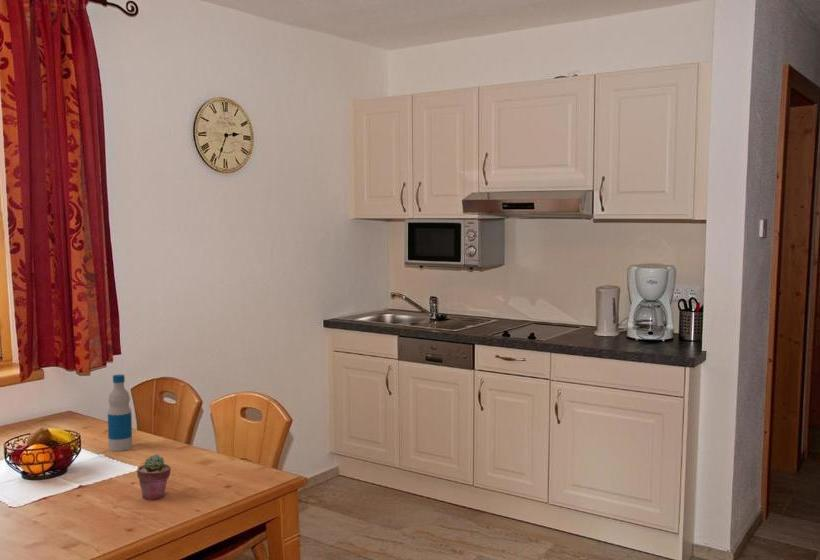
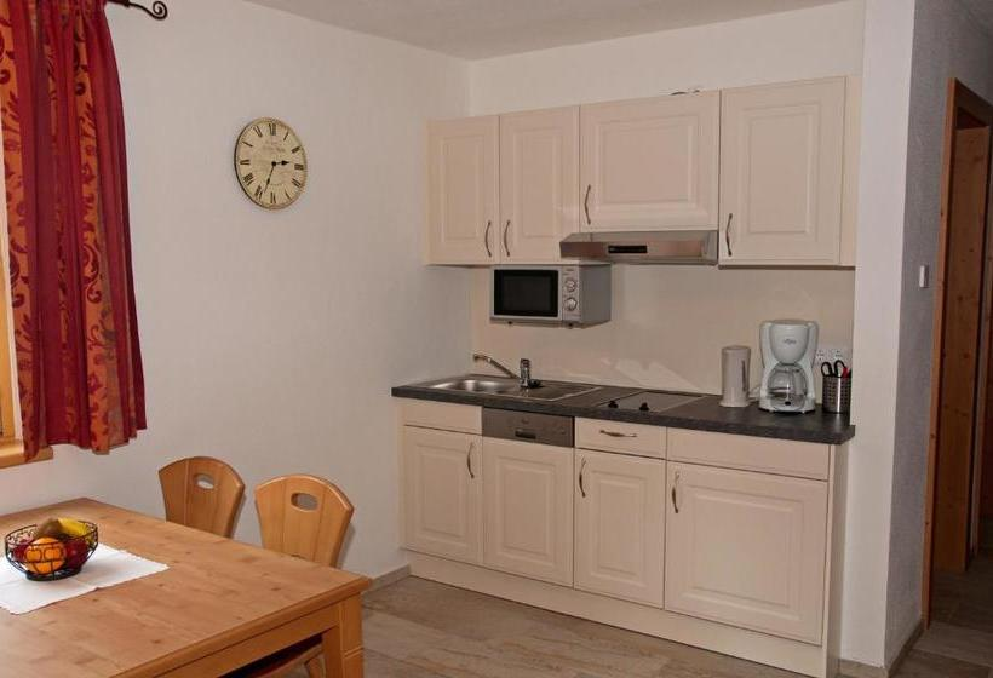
- potted succulent [136,454,172,501]
- bottle [107,373,133,452]
